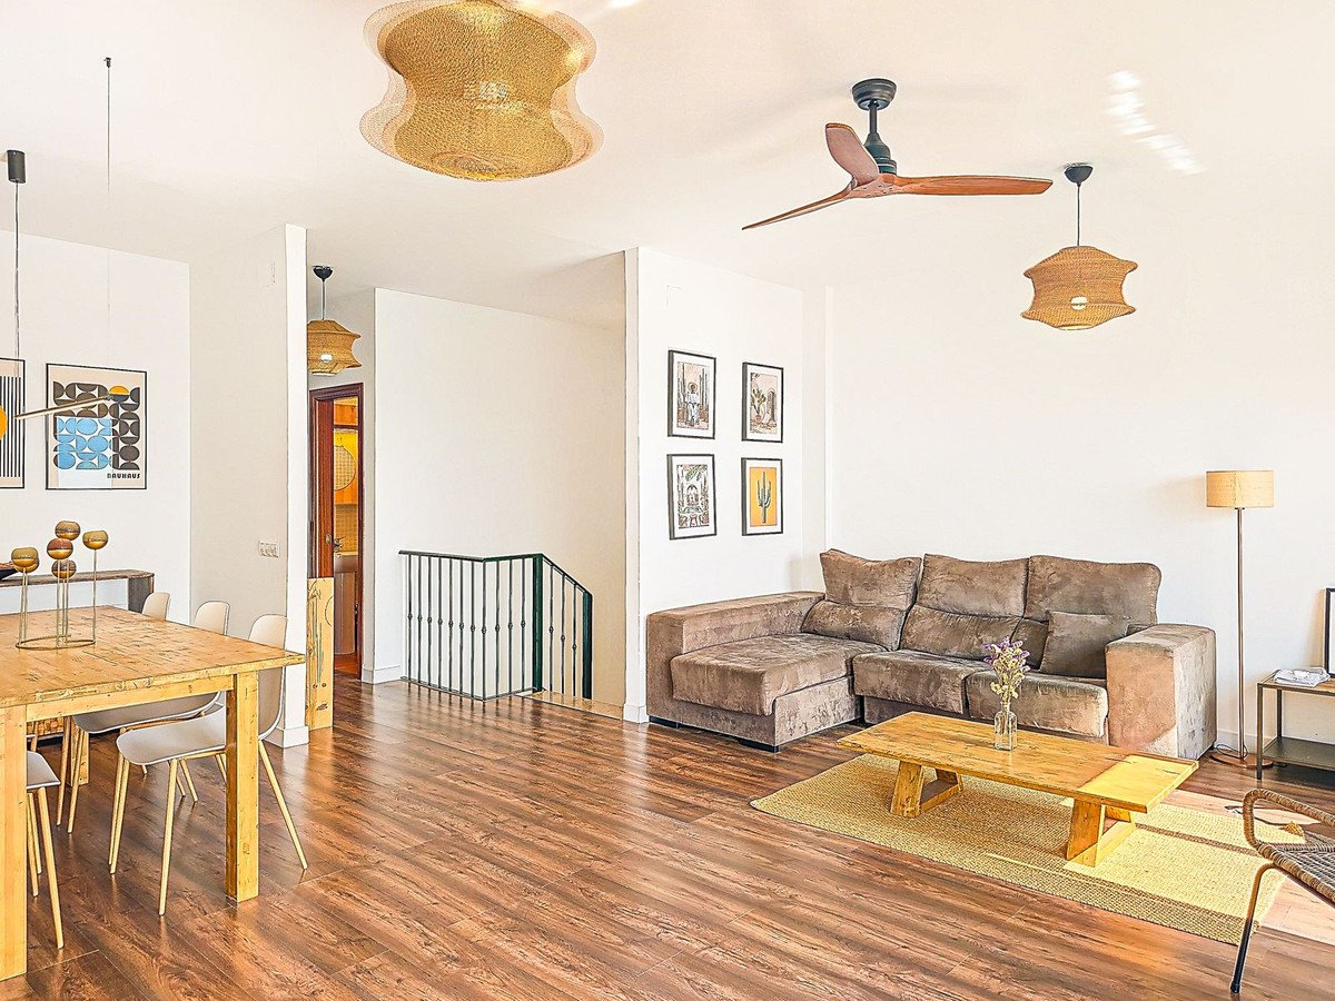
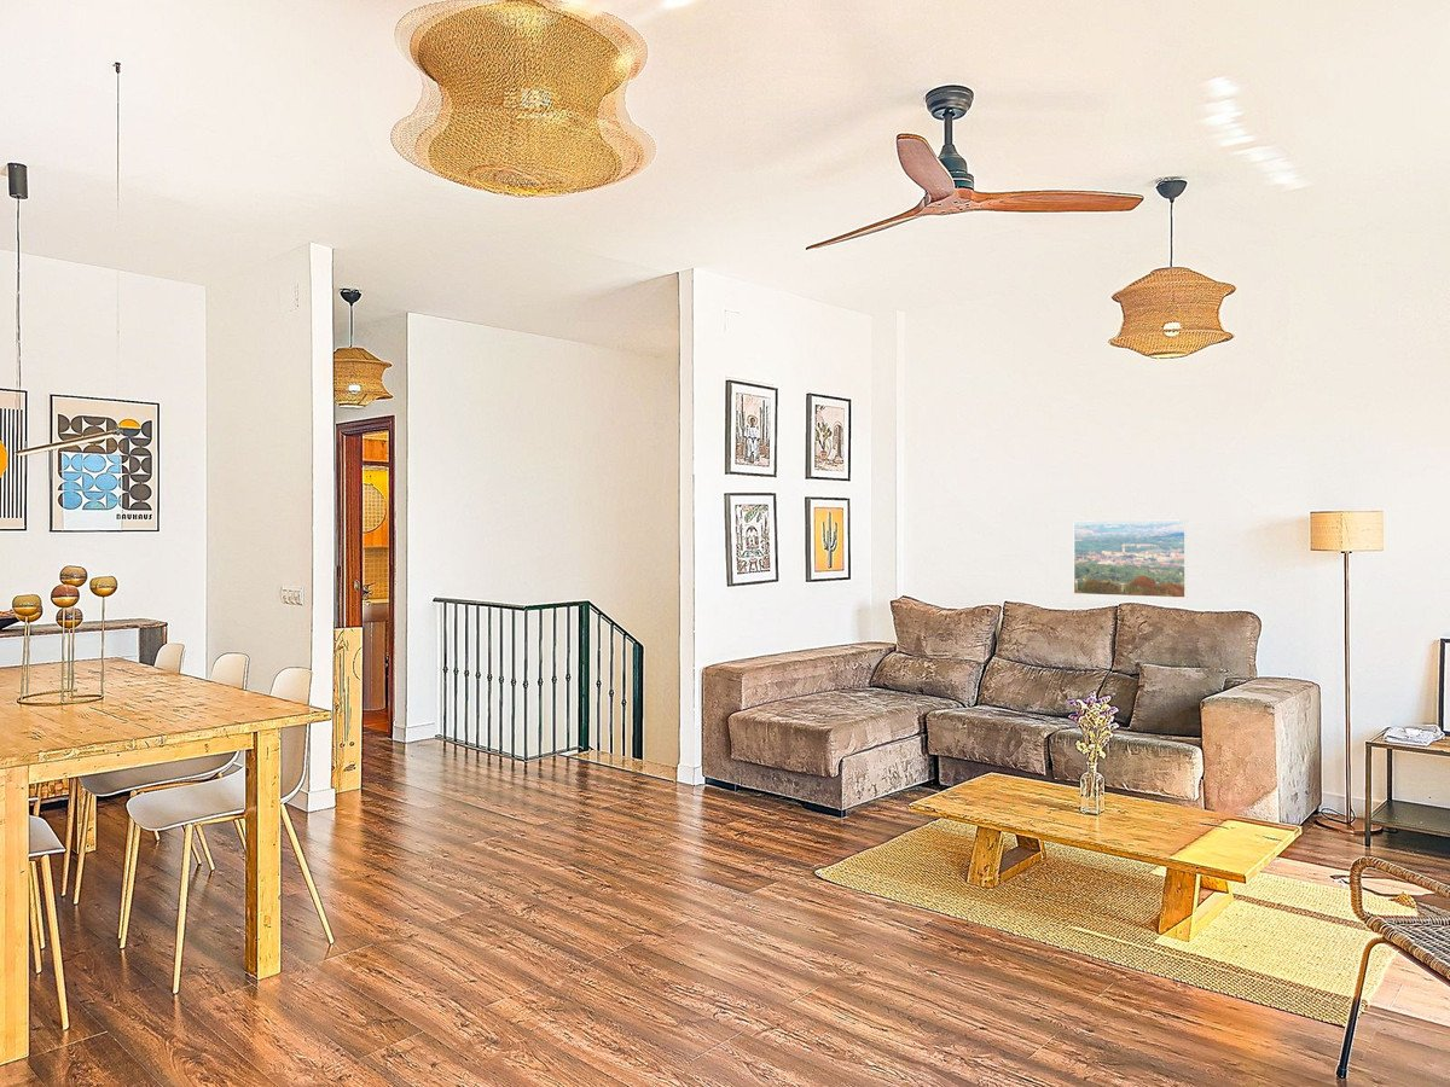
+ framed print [1073,518,1189,599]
